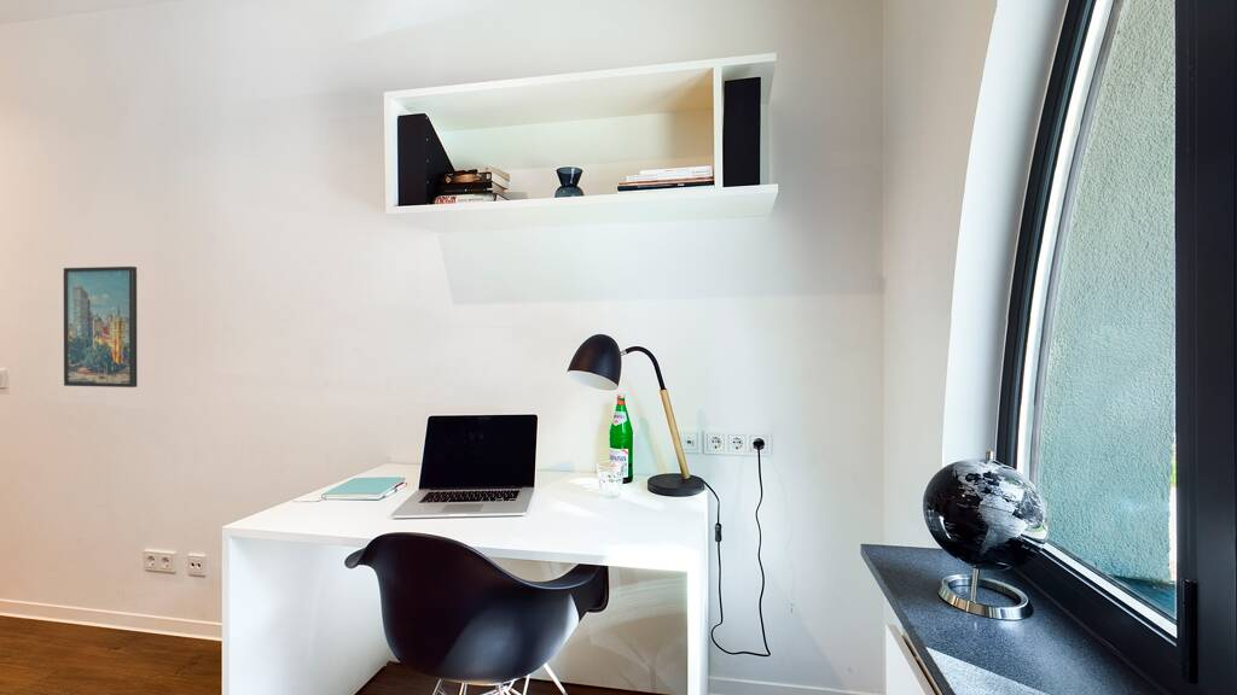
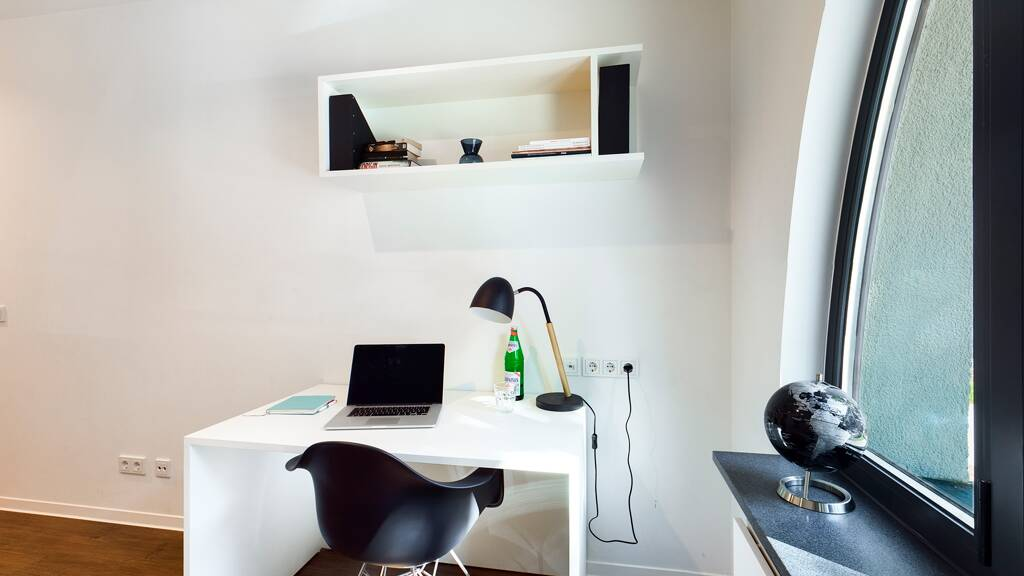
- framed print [63,265,138,389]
